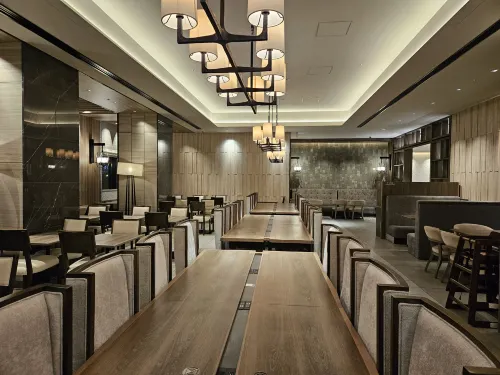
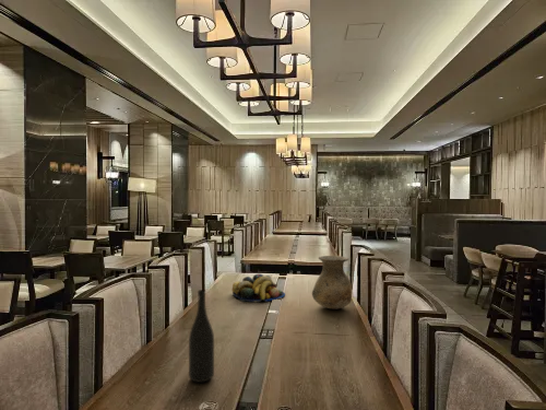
+ vase [311,255,353,311]
+ fruit bowl [230,272,286,303]
+ wine bottle [188,289,215,384]
